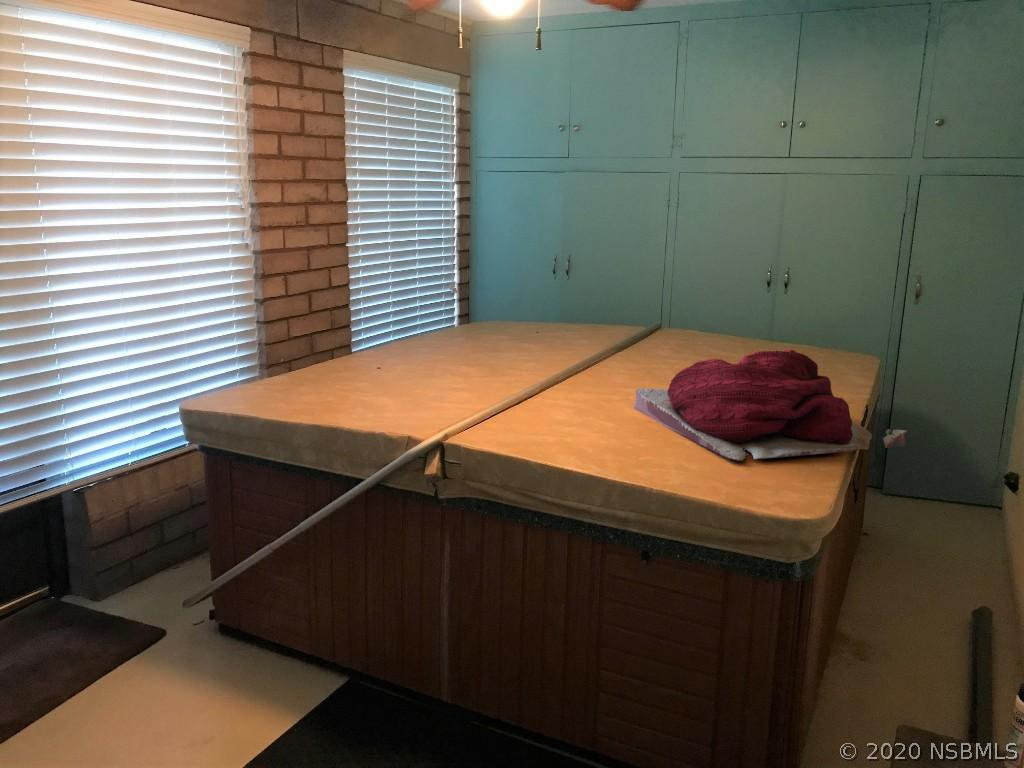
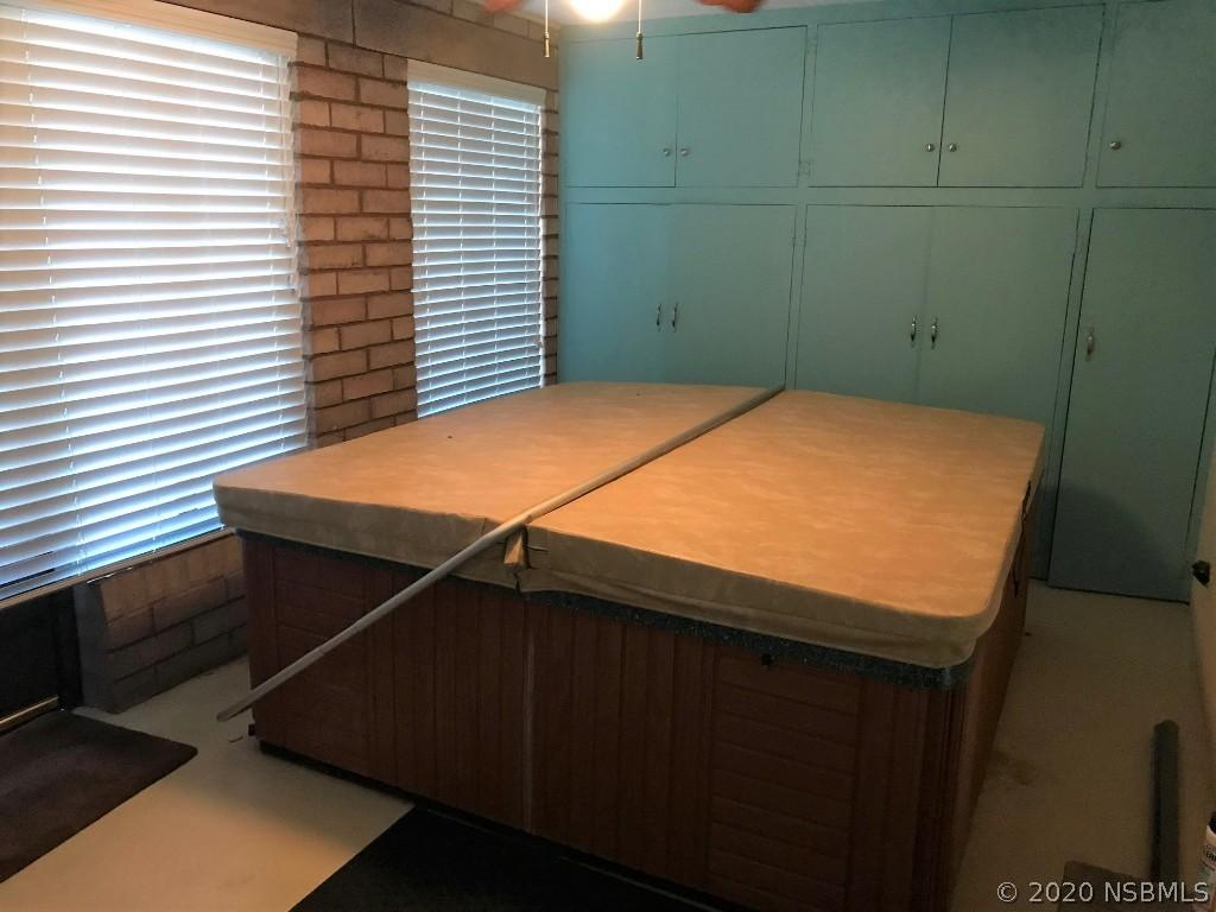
- towel [633,349,908,462]
